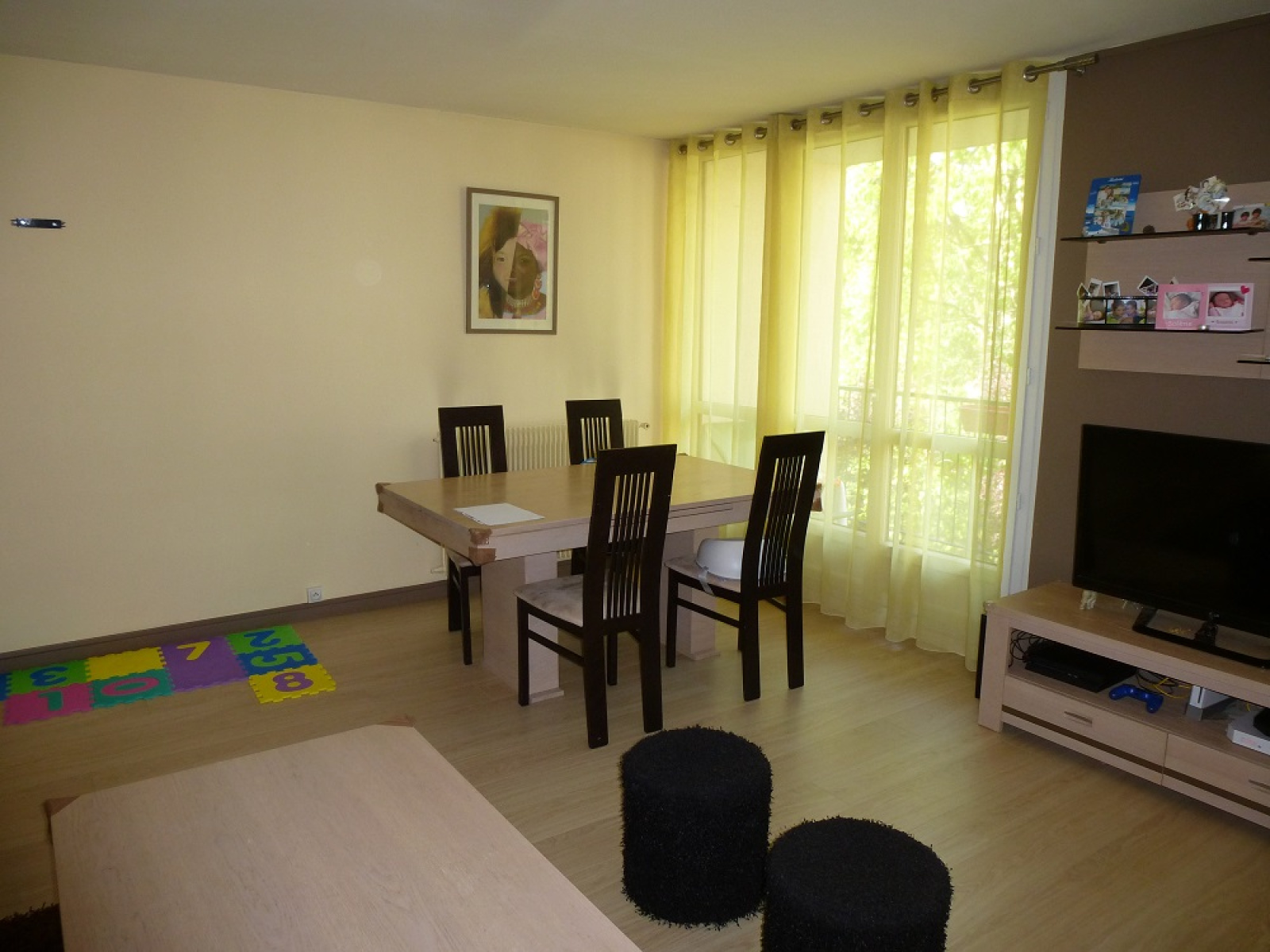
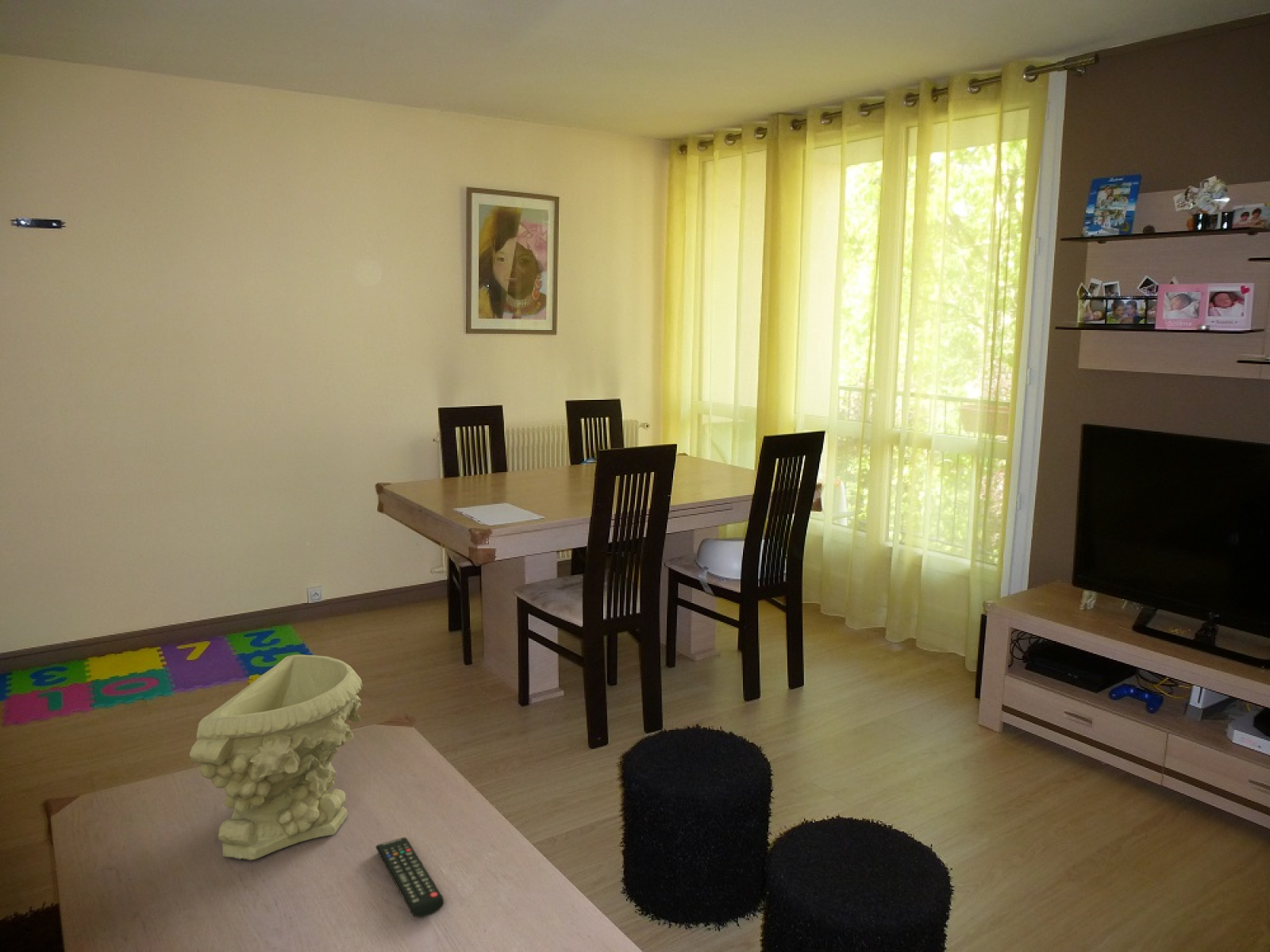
+ remote control [375,836,444,919]
+ decorative bowl [189,654,364,861]
